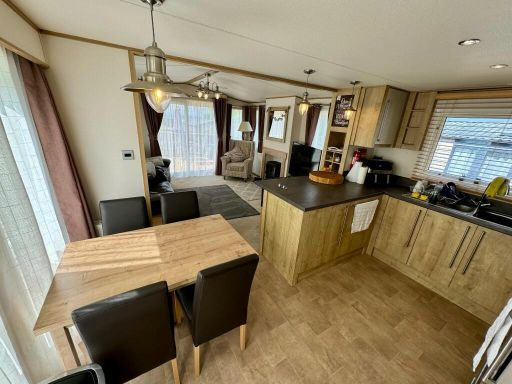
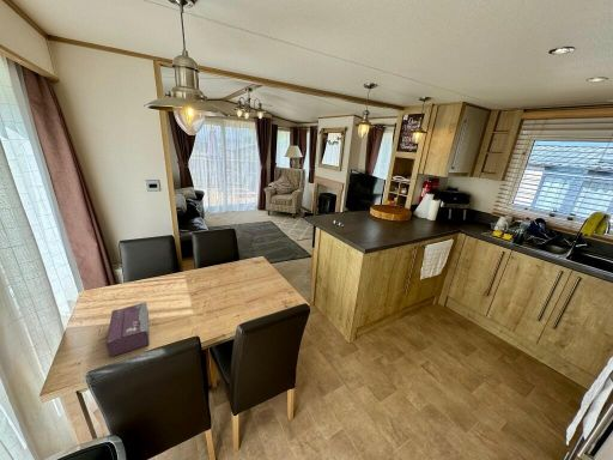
+ tissue box [105,301,151,358]
